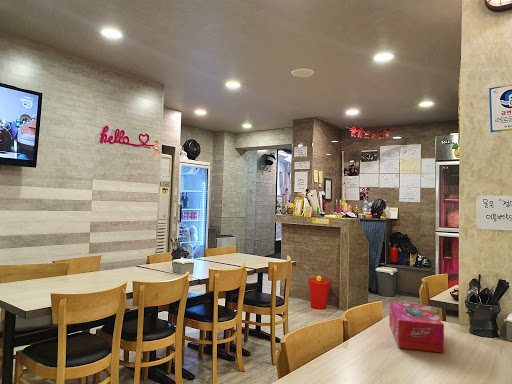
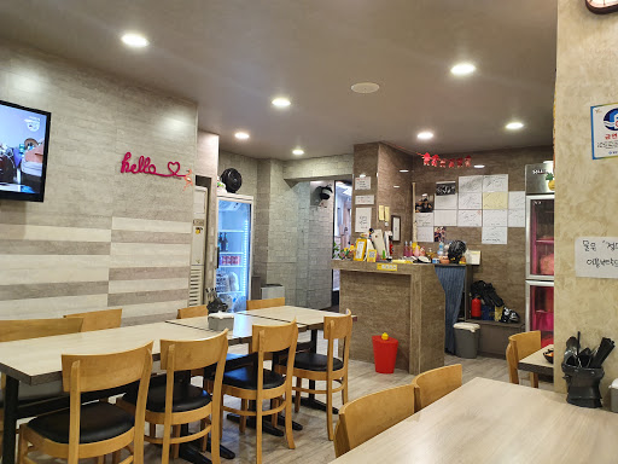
- tissue box [388,301,445,354]
